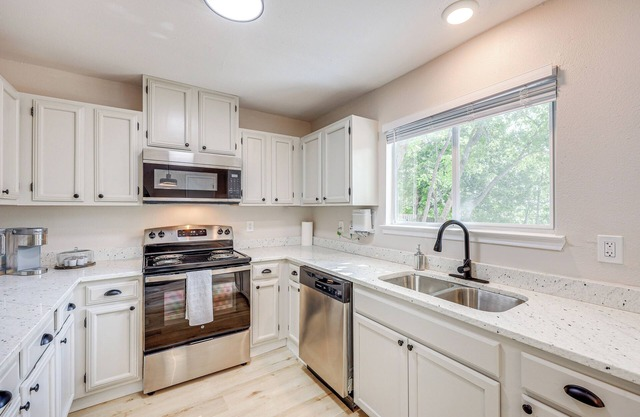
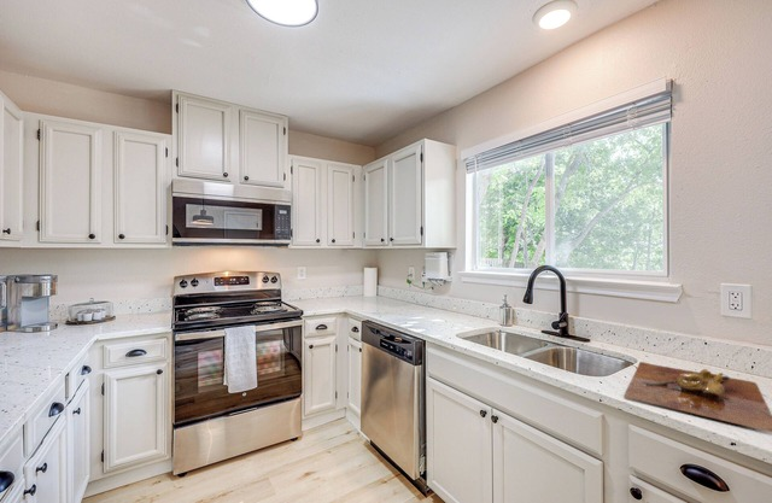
+ cutting board [622,361,772,433]
